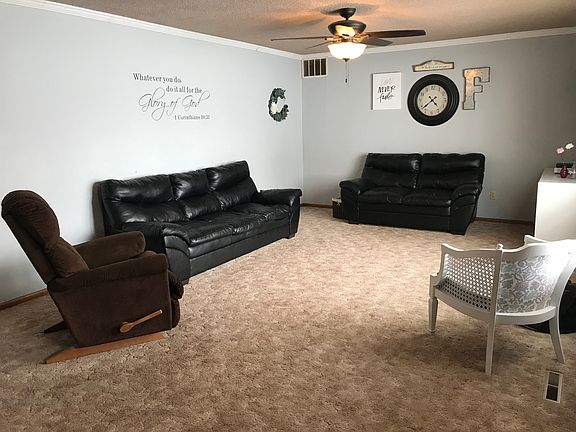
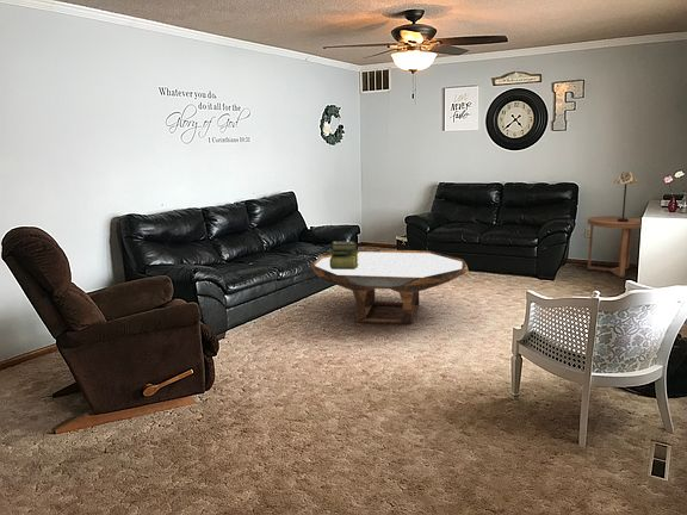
+ coffee table [310,248,470,325]
+ table lamp [613,170,639,222]
+ stack of books [327,241,359,269]
+ side table [587,215,642,278]
